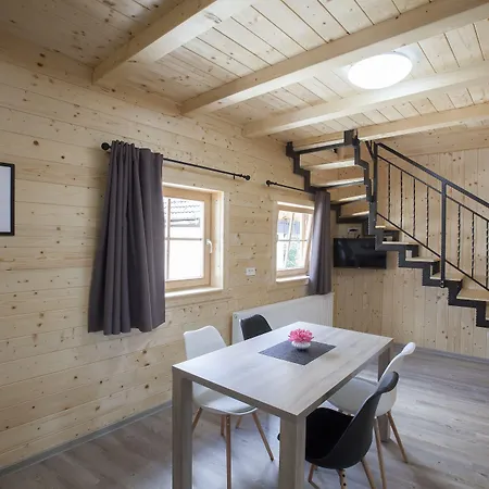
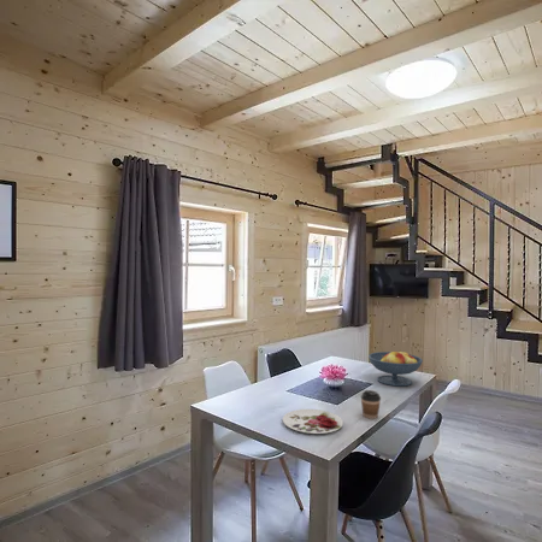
+ plate [282,408,344,435]
+ fruit bowl [367,350,424,388]
+ coffee cup [360,389,382,420]
